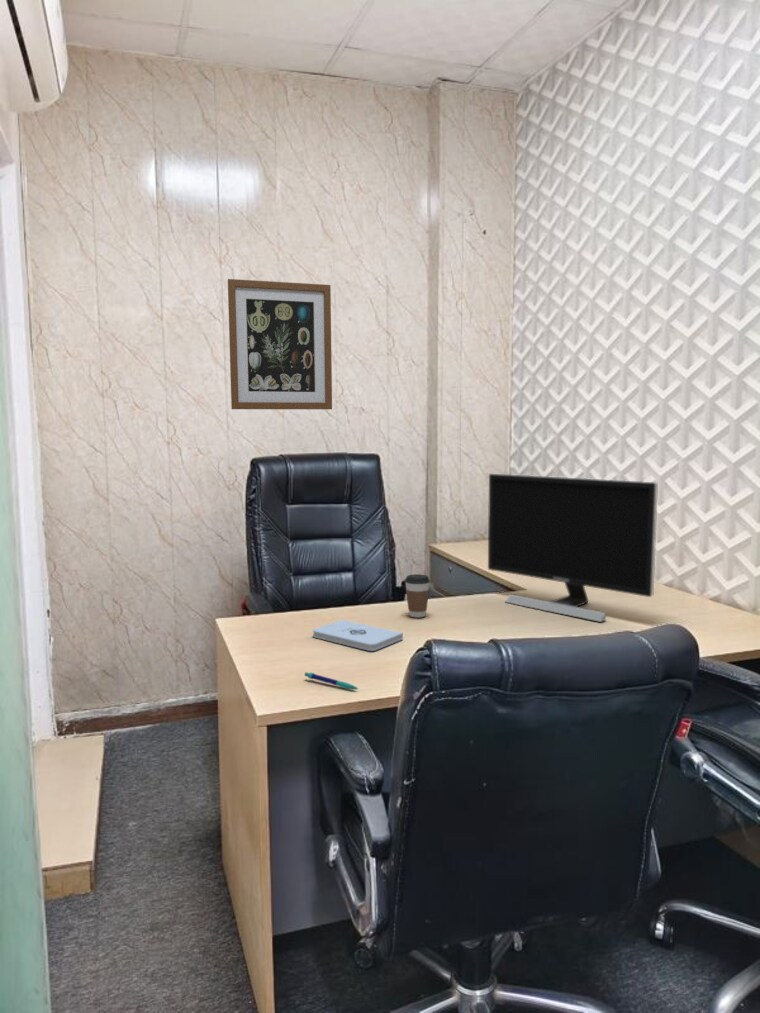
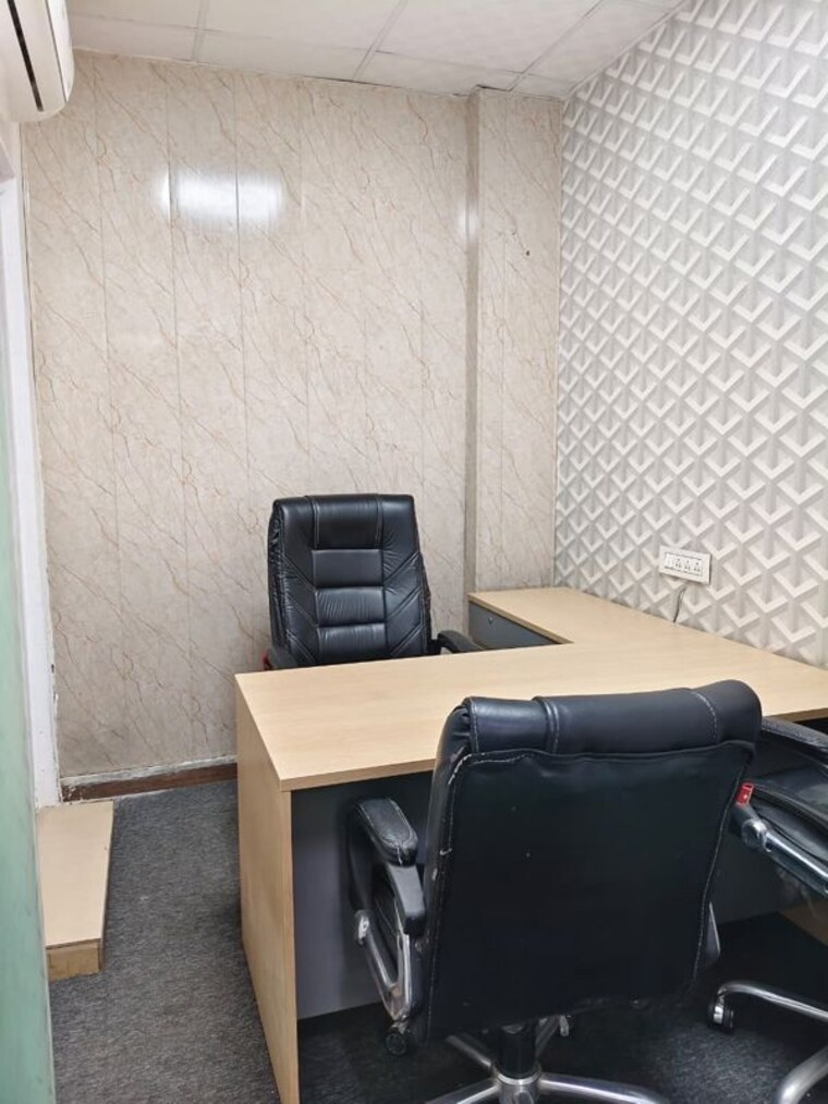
- notepad [312,619,404,652]
- coffee cup [404,573,431,619]
- wall art [227,278,333,410]
- monitor [487,473,659,623]
- pen [304,671,359,691]
